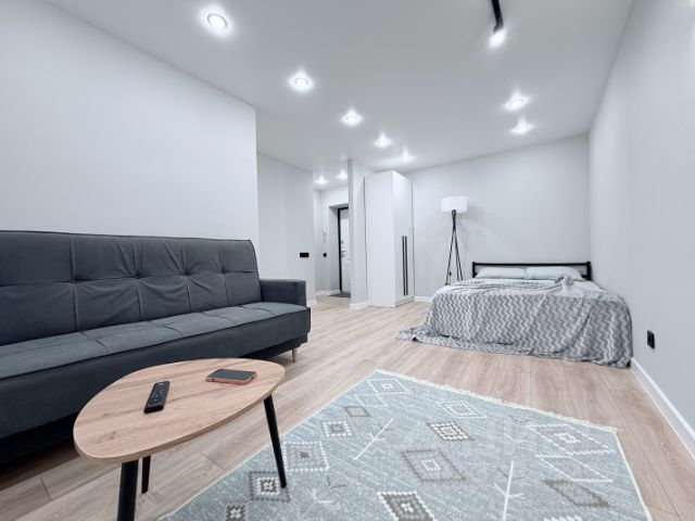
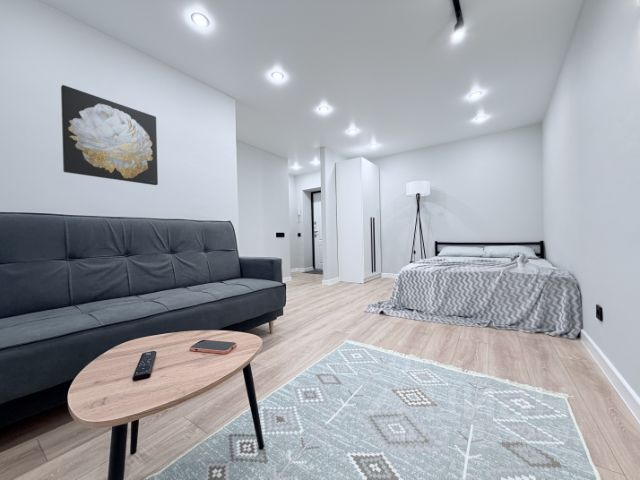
+ wall art [60,84,159,186]
